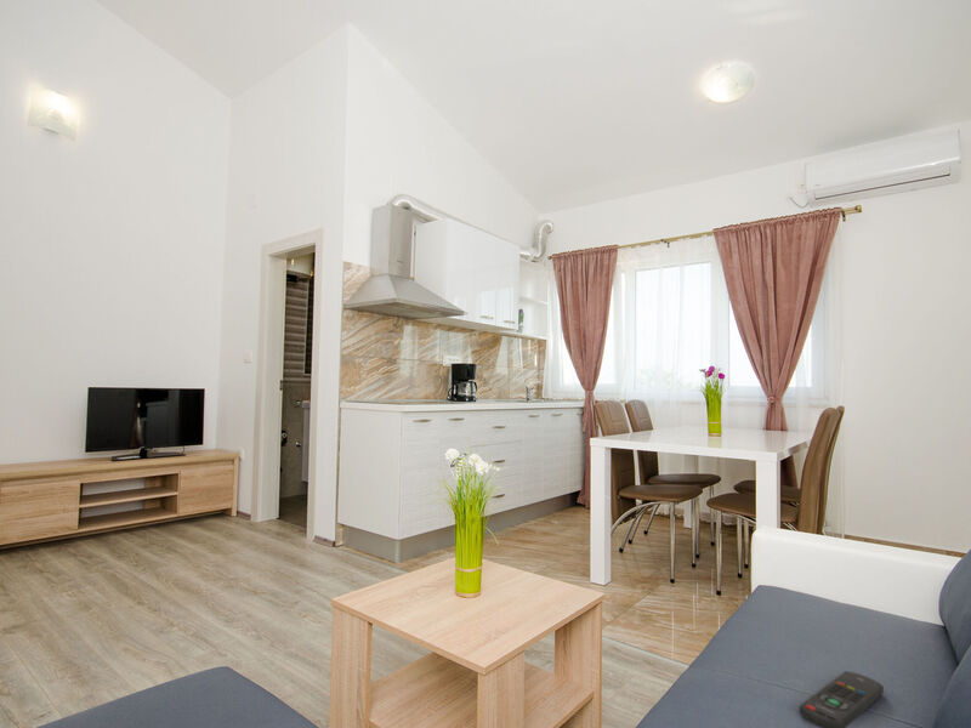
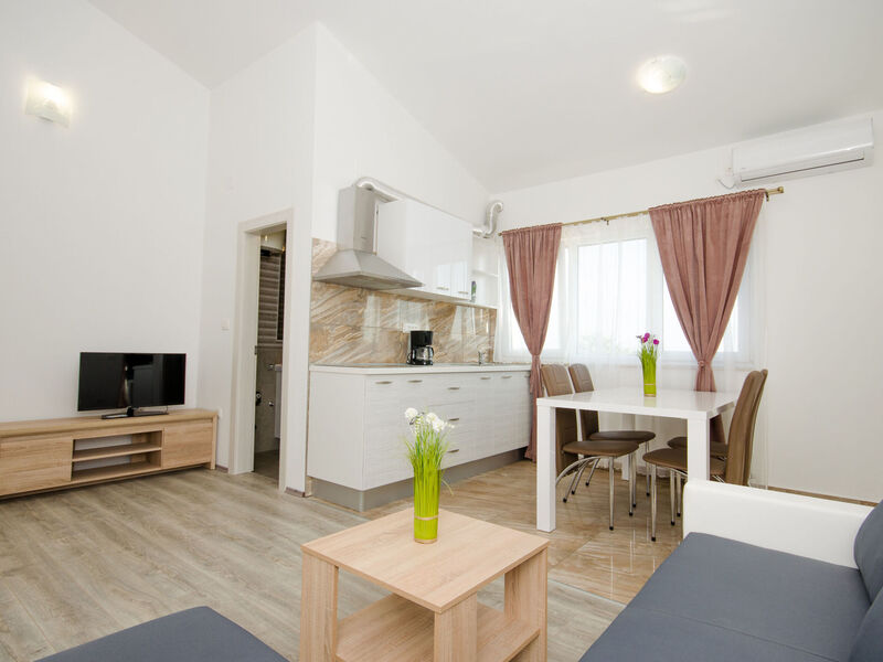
- remote control [799,670,885,728]
